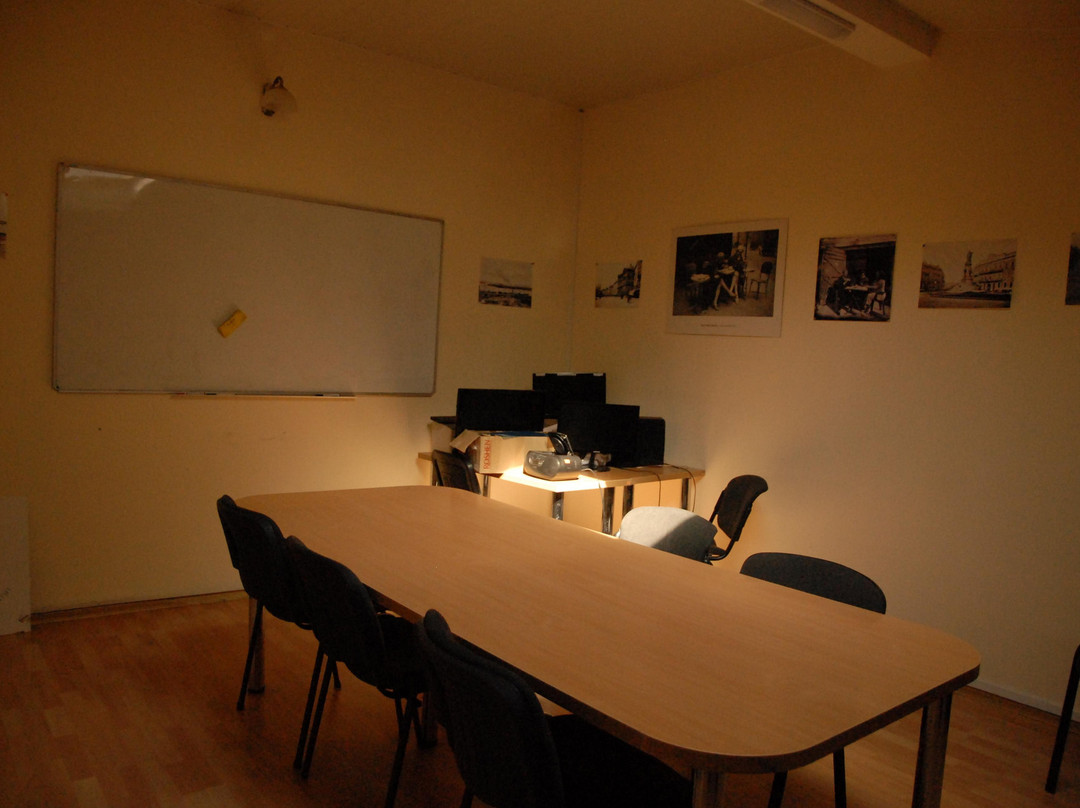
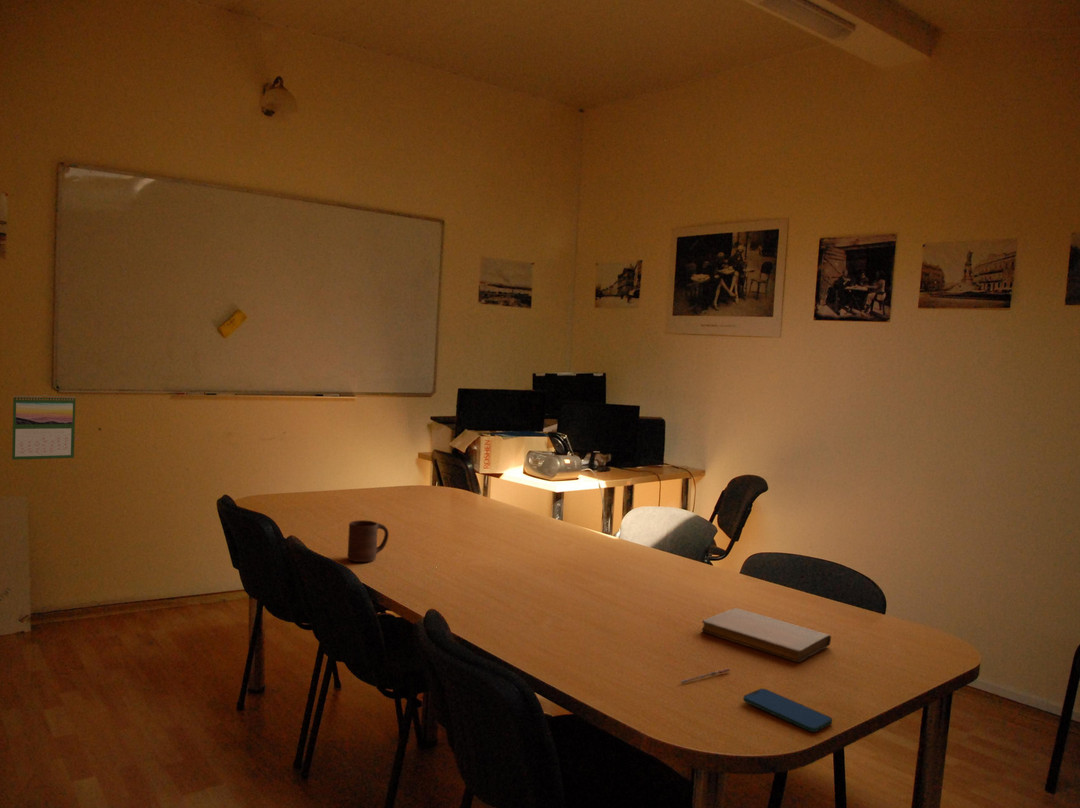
+ calendar [11,394,77,461]
+ smartphone [742,688,833,733]
+ cup [347,519,390,563]
+ notebook [701,607,832,663]
+ pen [680,667,731,685]
